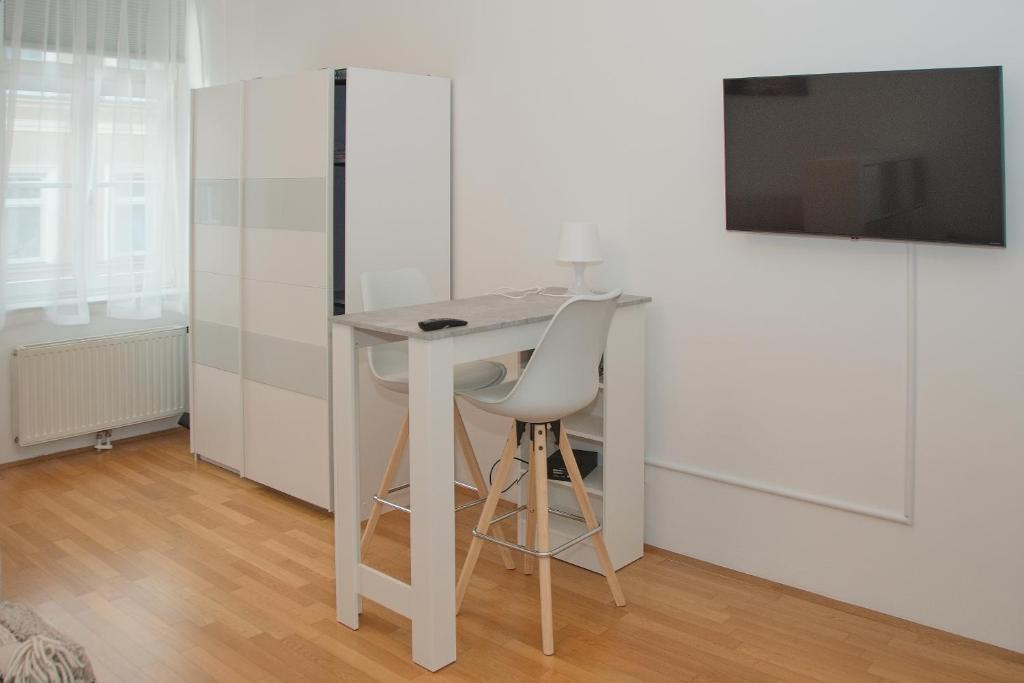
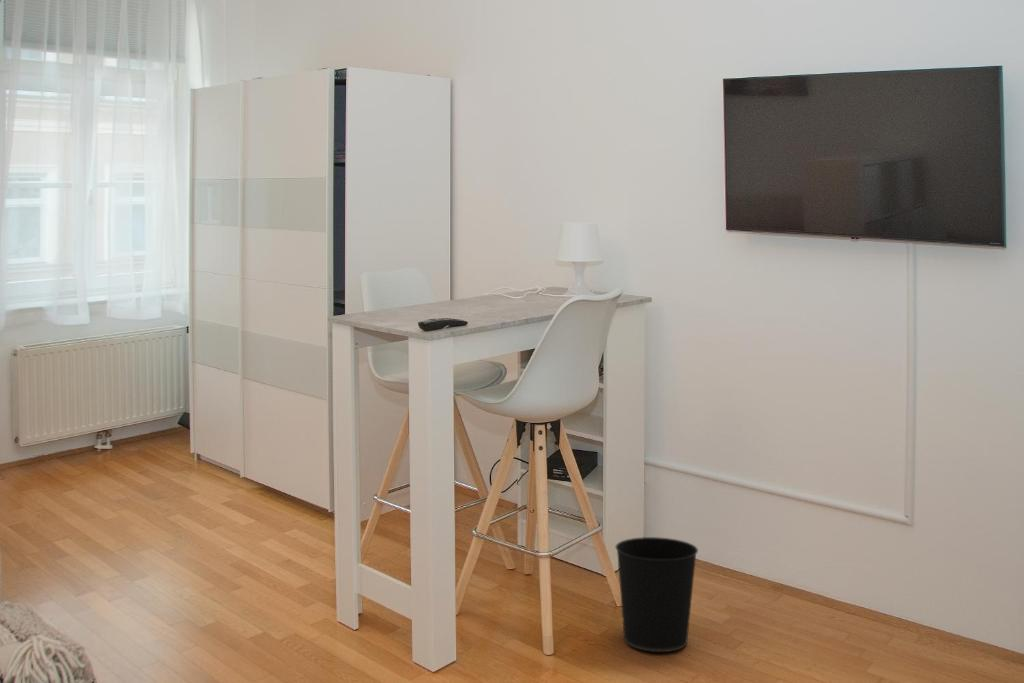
+ wastebasket [614,536,699,653]
